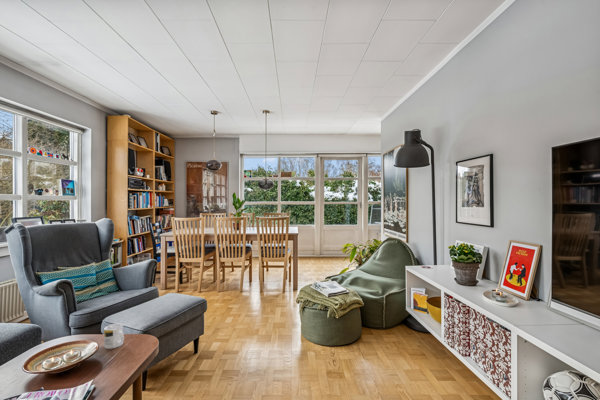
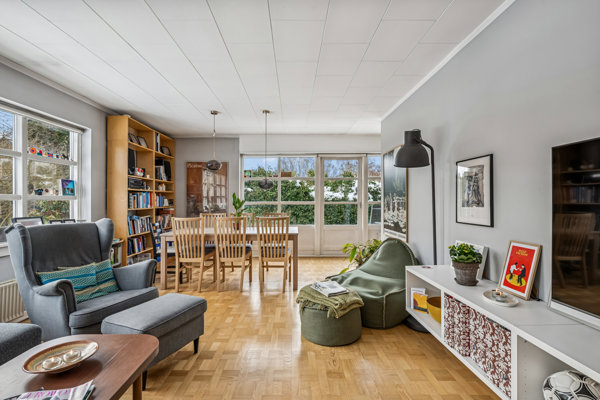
- mug [103,322,125,350]
